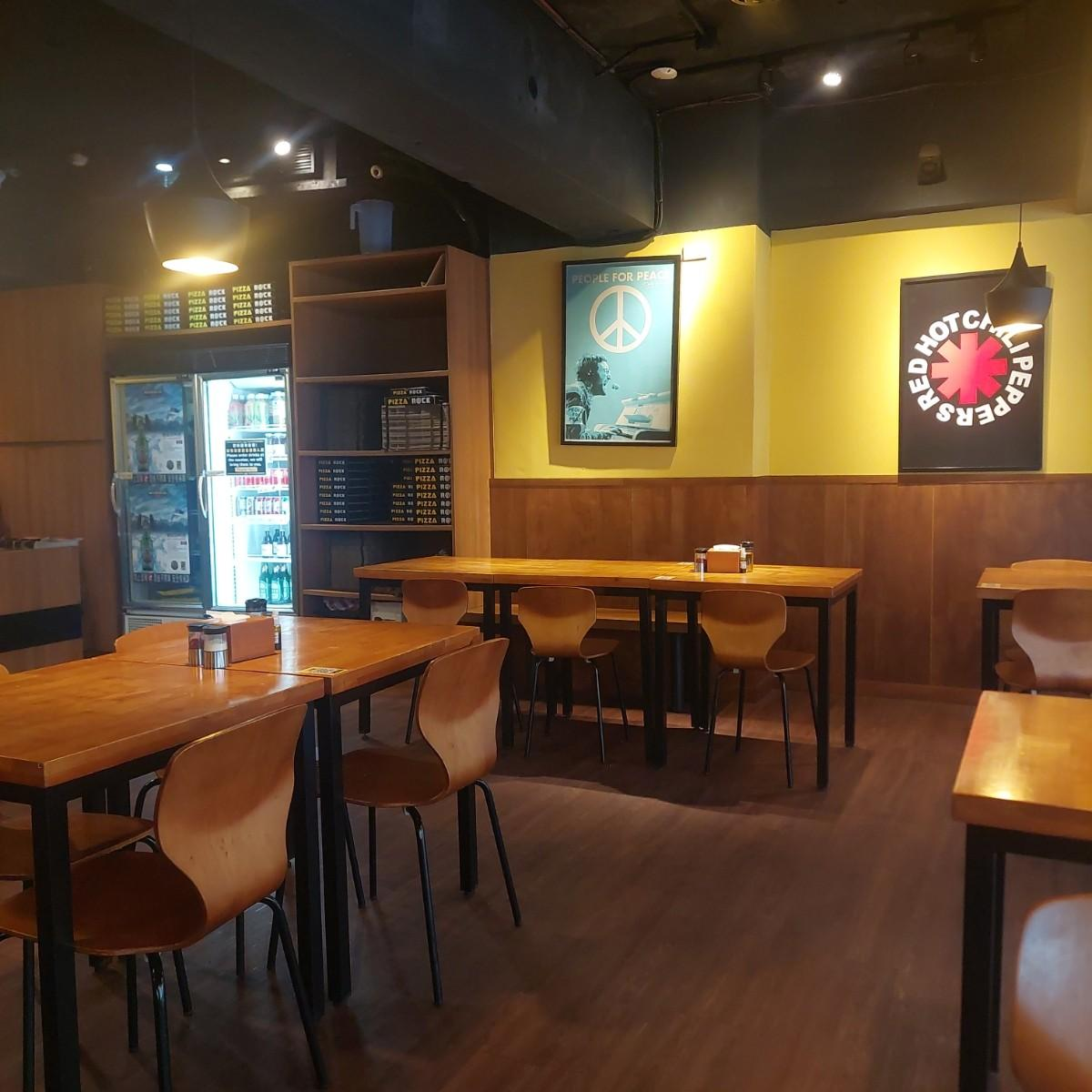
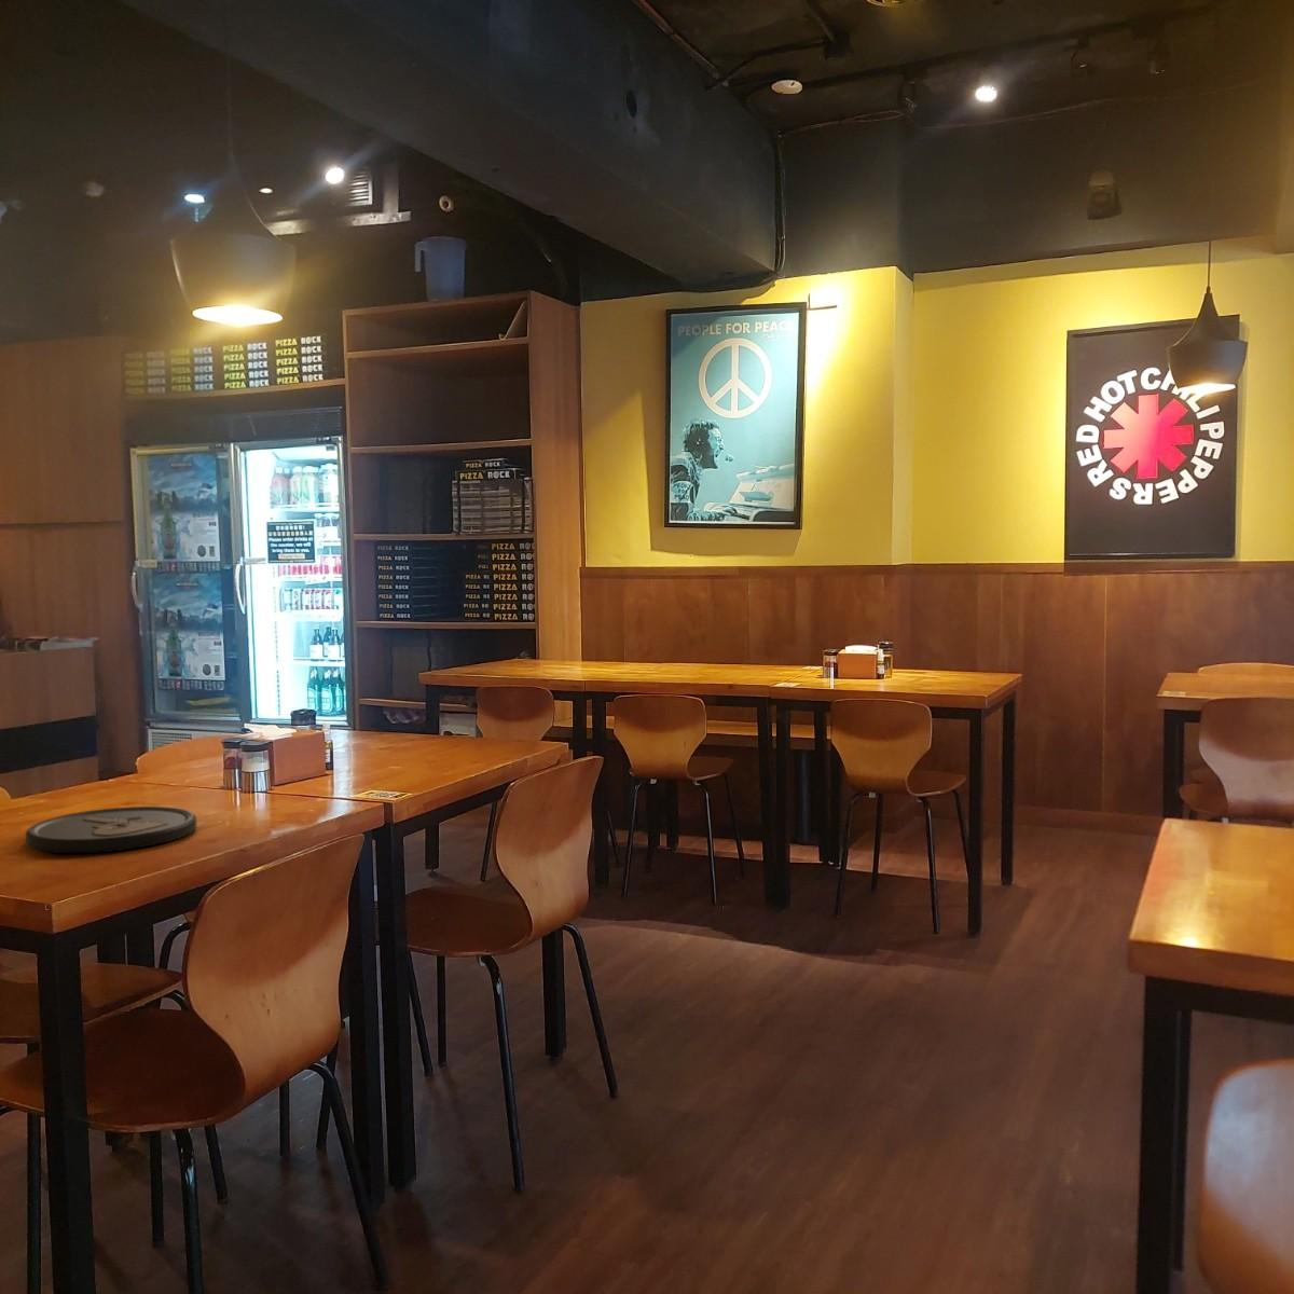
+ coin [25,806,198,854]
